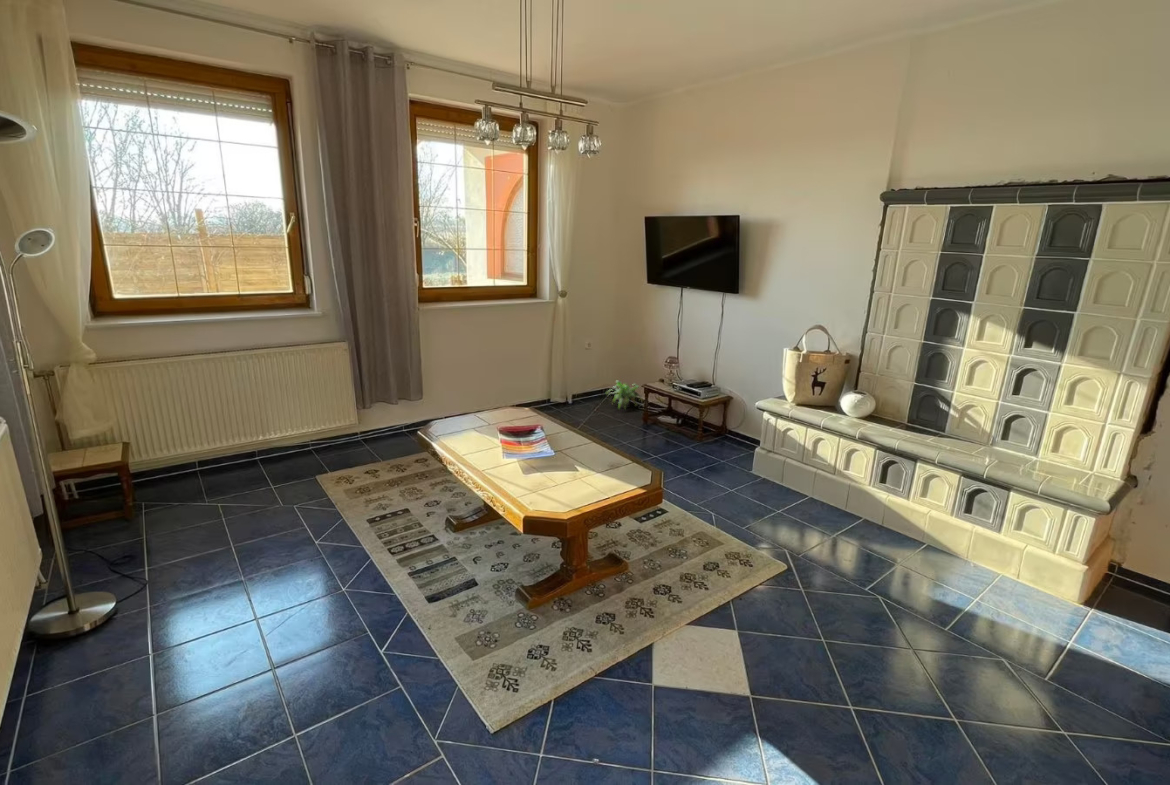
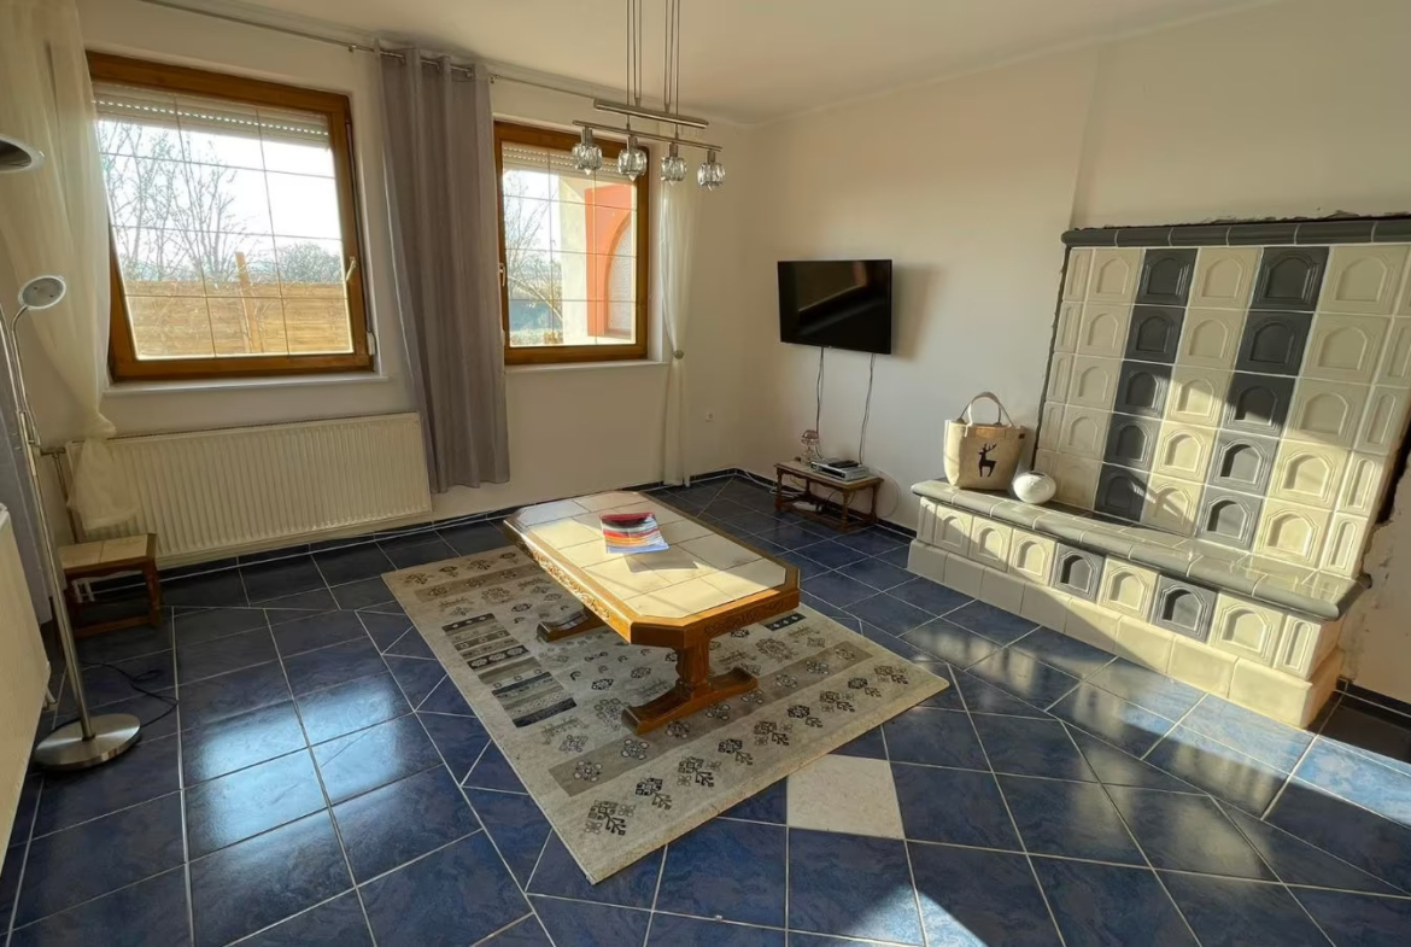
- potted plant [605,379,644,410]
